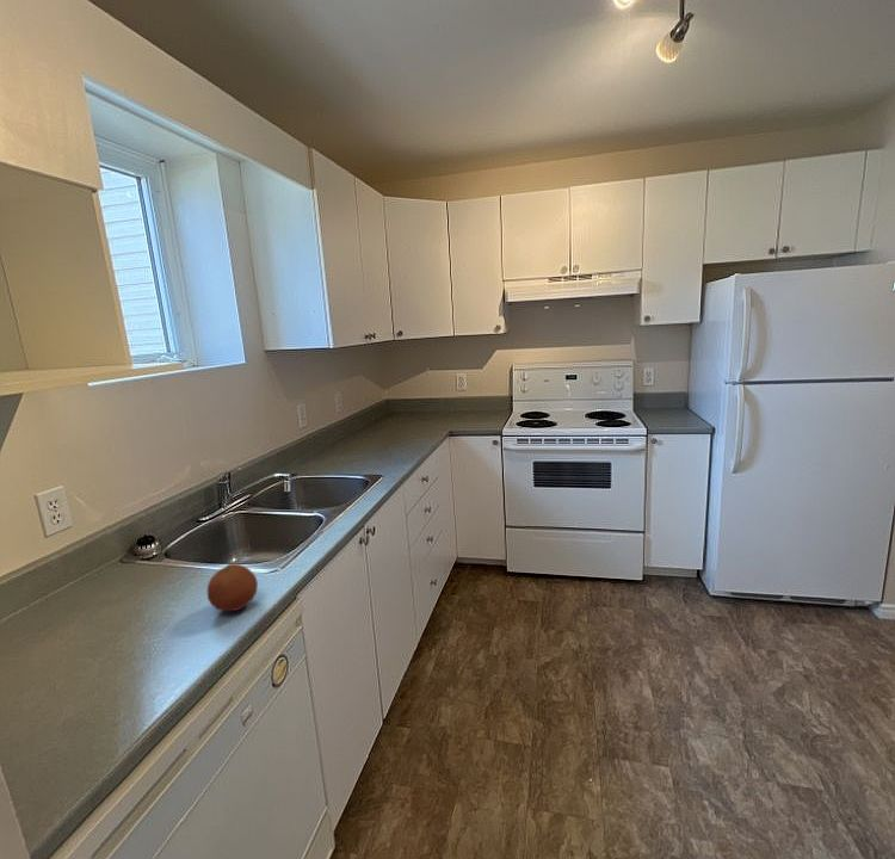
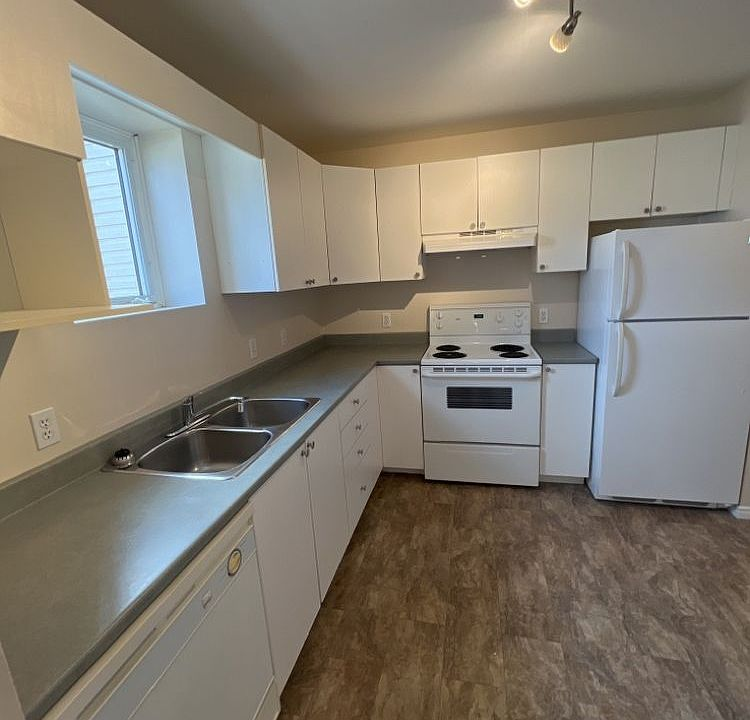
- fruit [206,563,259,612]
